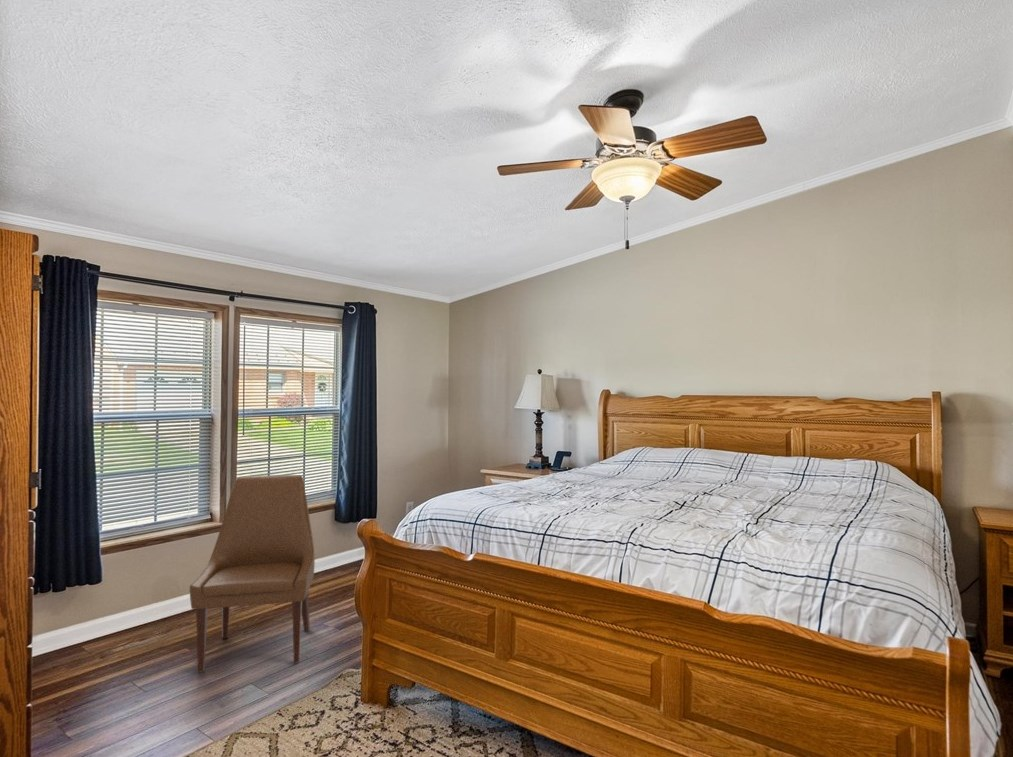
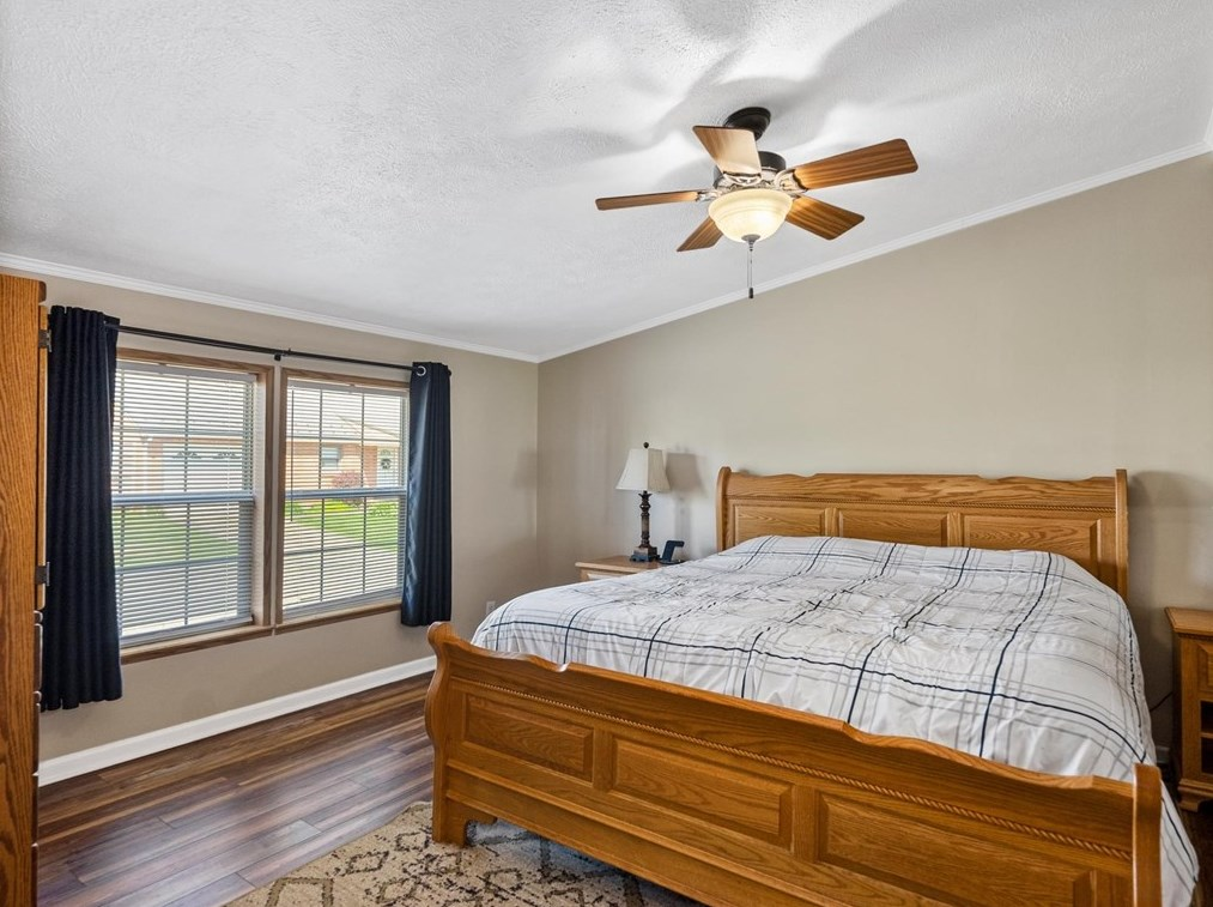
- chair [189,474,316,673]
